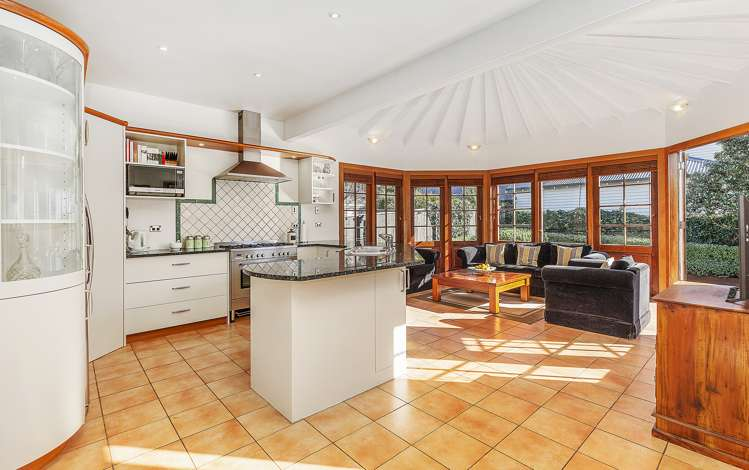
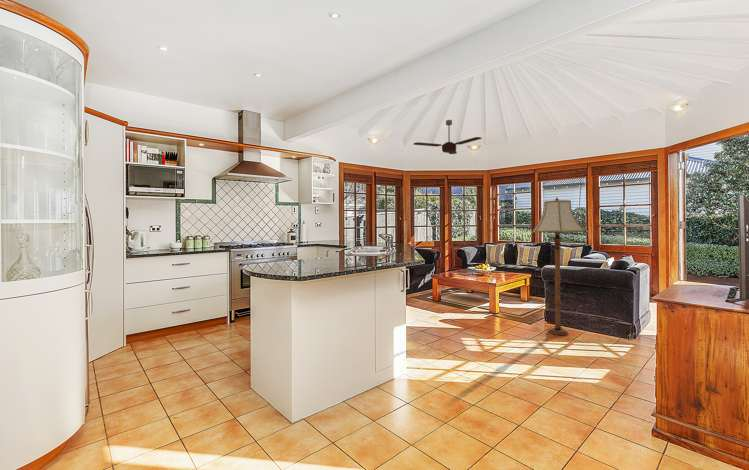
+ floor lamp [531,196,586,336]
+ ceiling fan [413,119,483,155]
